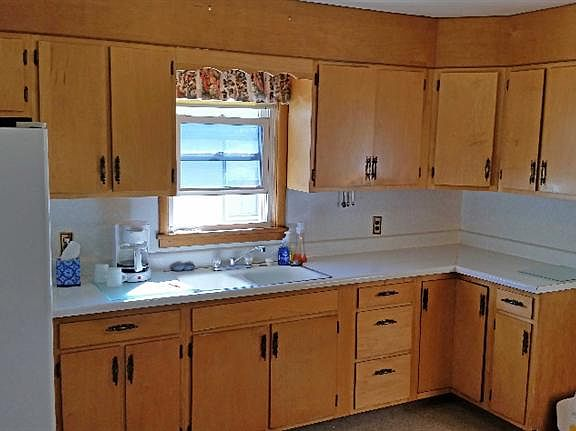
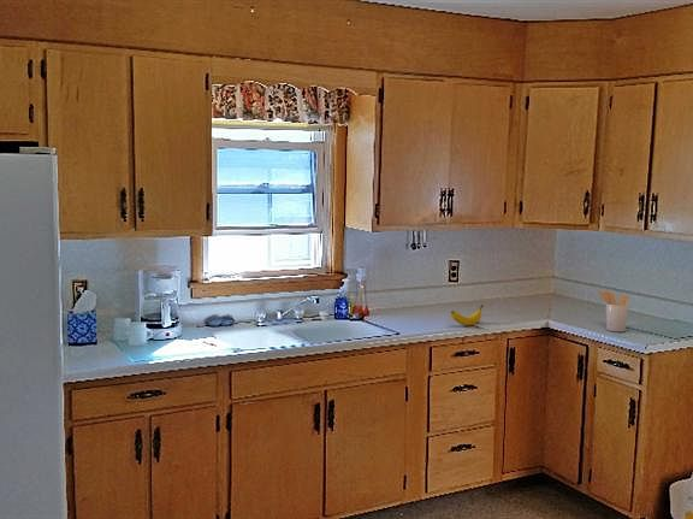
+ banana [450,303,485,326]
+ utensil holder [598,289,630,332]
